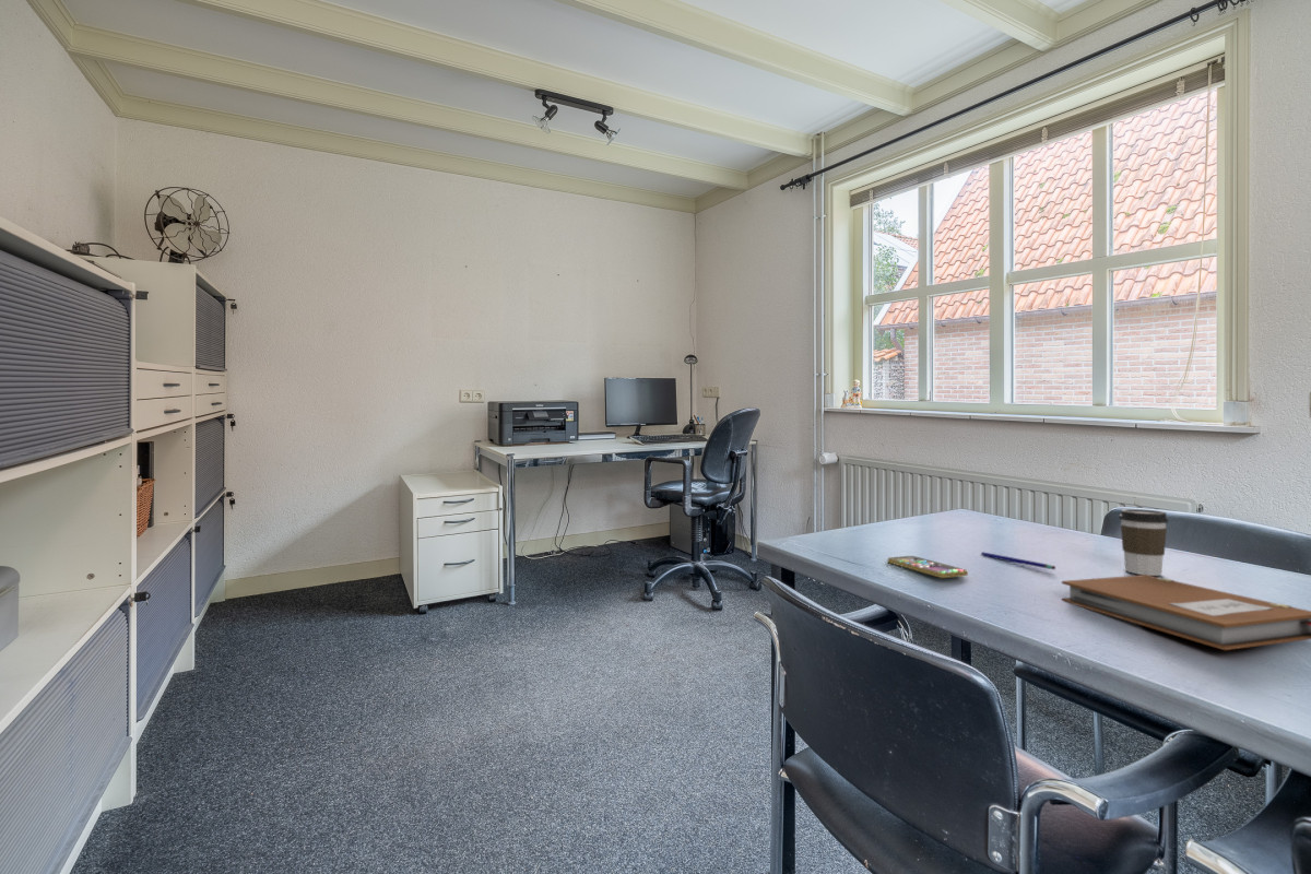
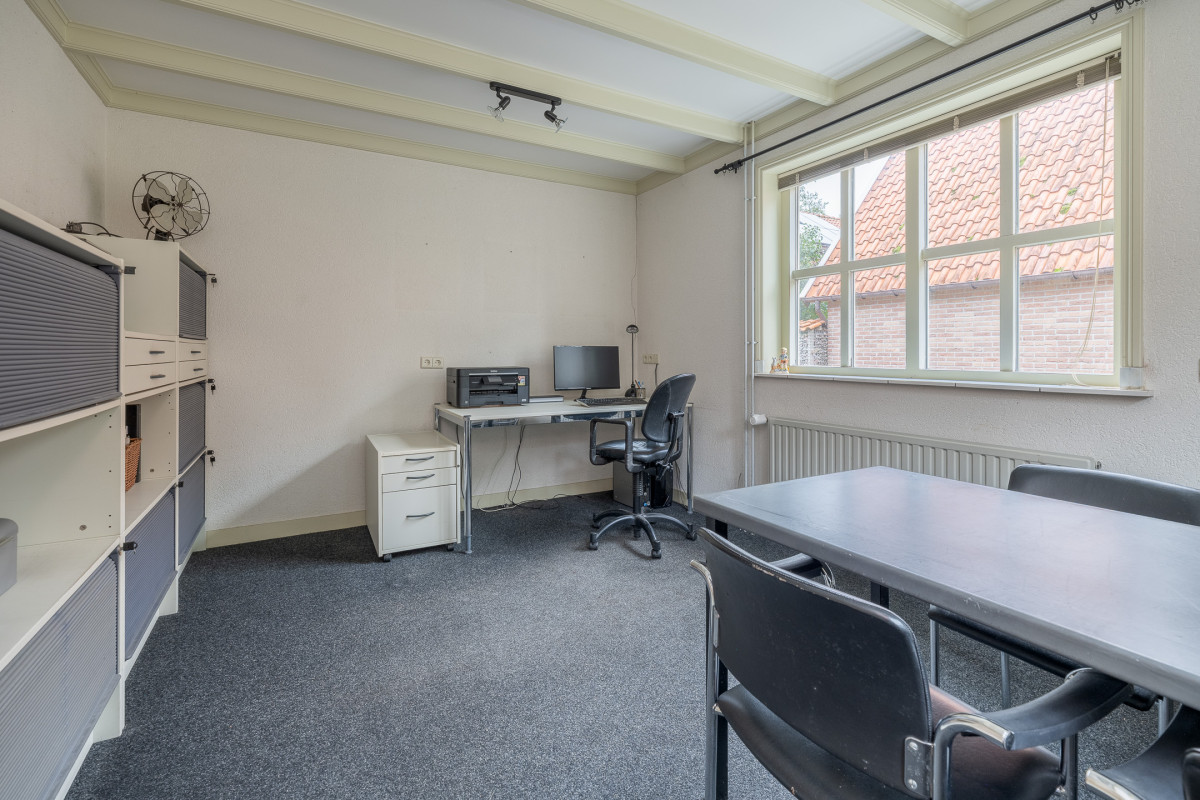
- smartphone [887,555,969,579]
- coffee cup [1119,508,1169,577]
- pen [980,551,1056,570]
- notebook [1061,575,1311,651]
